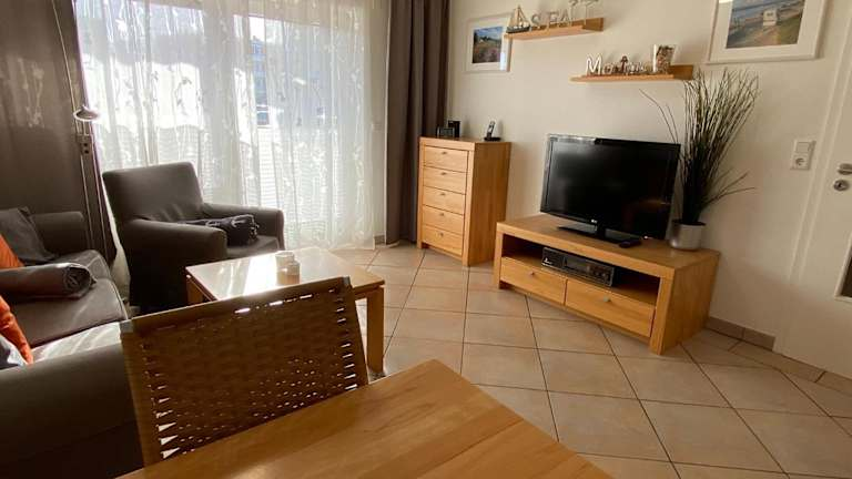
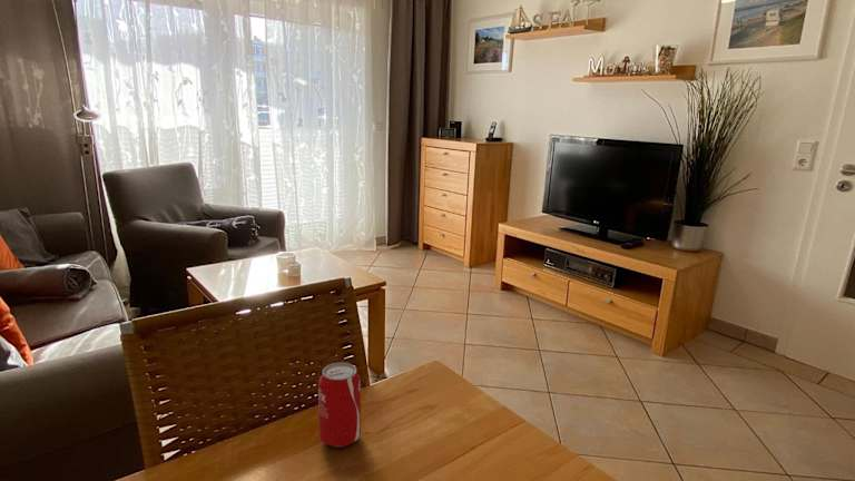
+ beverage can [317,362,362,448]
